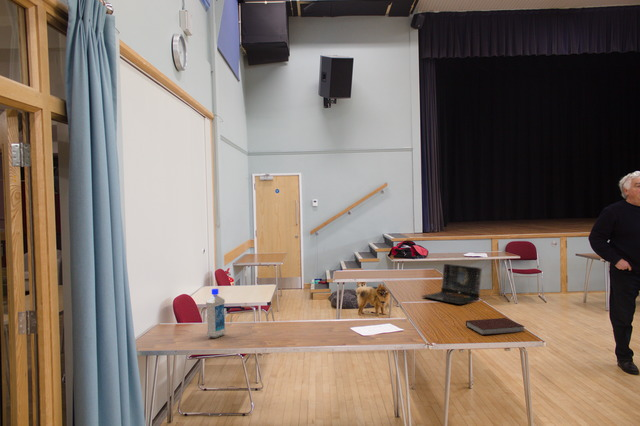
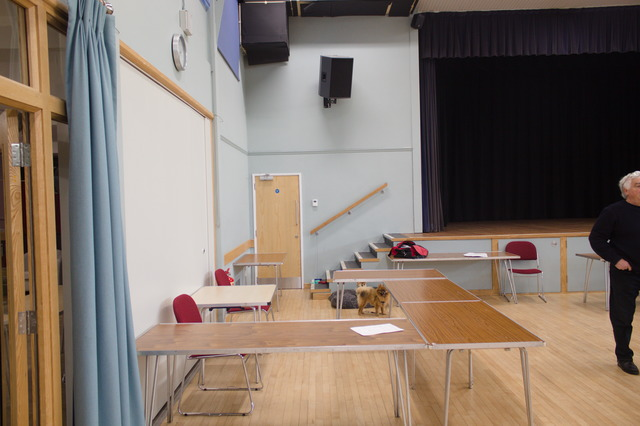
- laptop [421,262,483,305]
- notebook [465,317,526,336]
- water bottle [205,288,227,339]
